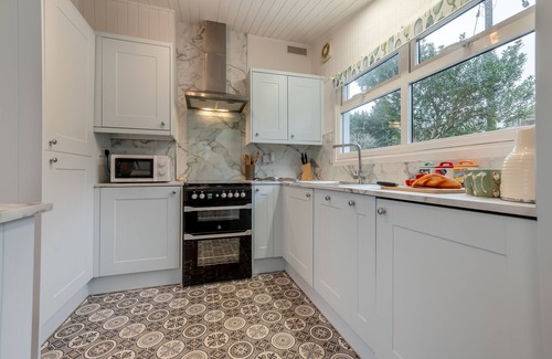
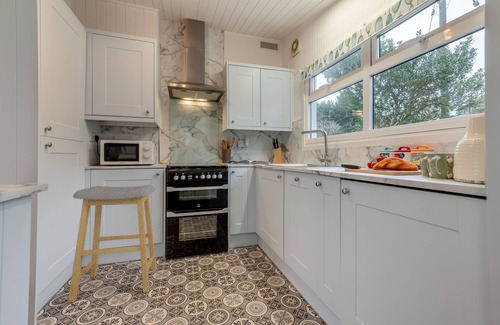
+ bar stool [67,184,157,304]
